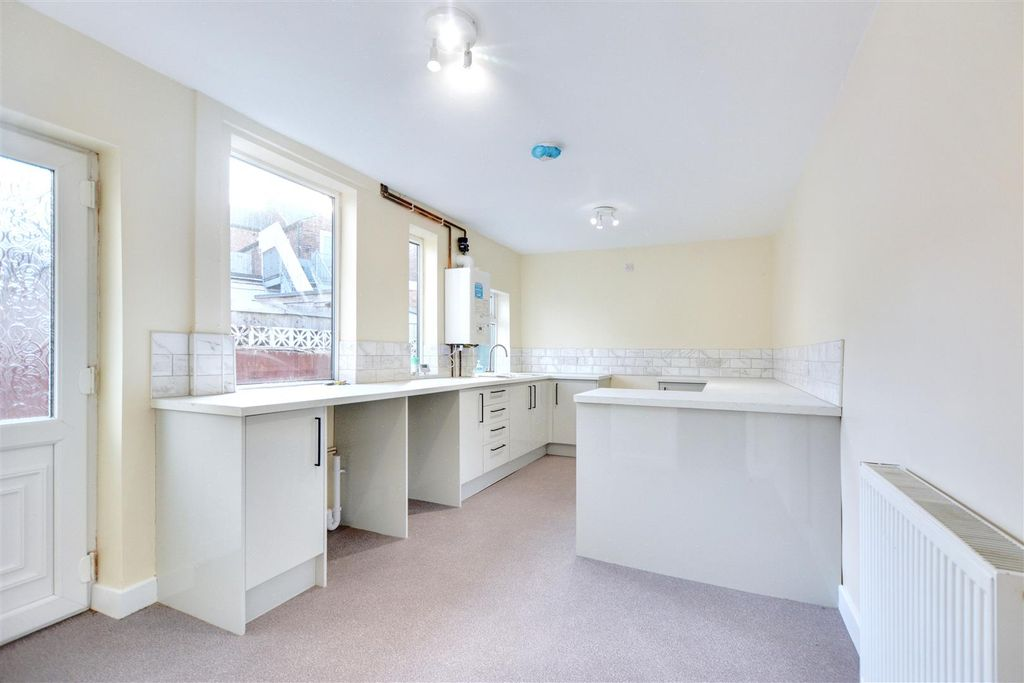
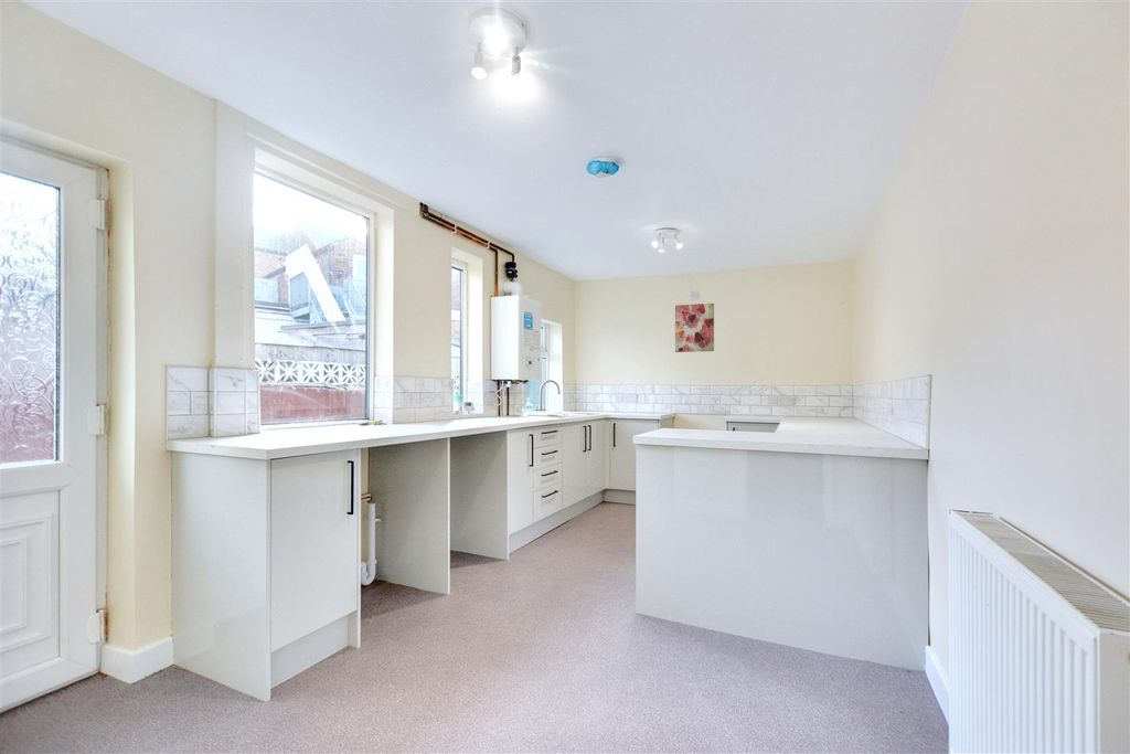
+ wall art [674,302,715,353]
